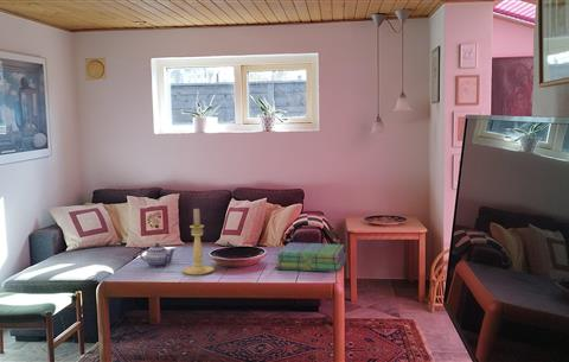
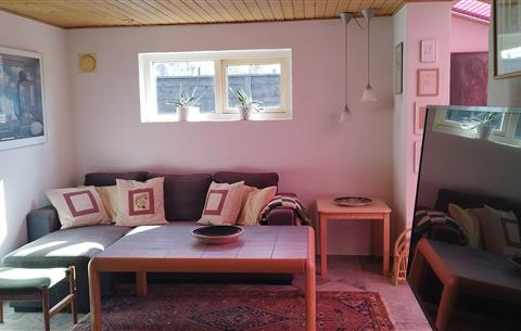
- stack of books [275,242,347,273]
- teapot [139,242,177,268]
- candle holder [181,208,216,277]
